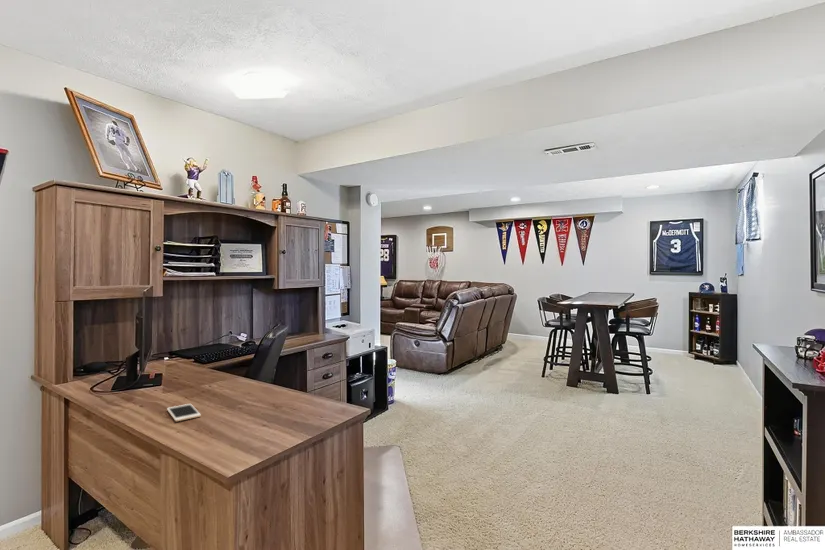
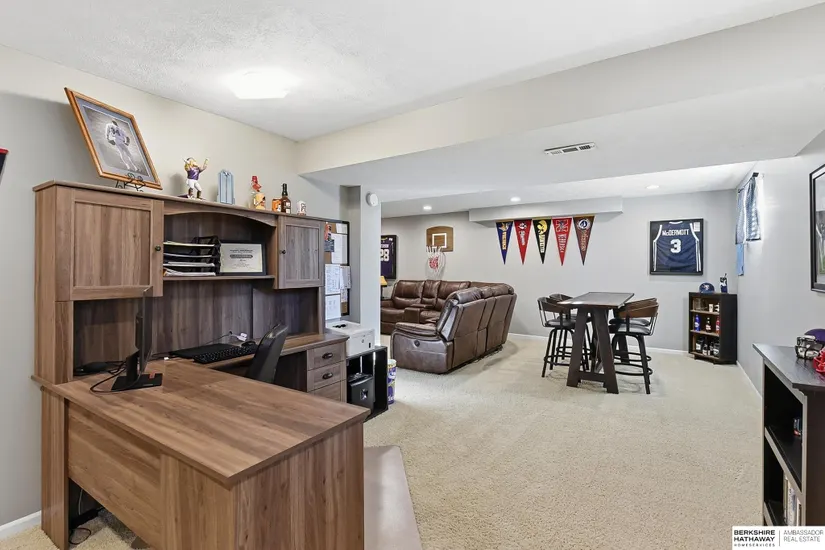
- cell phone [166,403,202,422]
